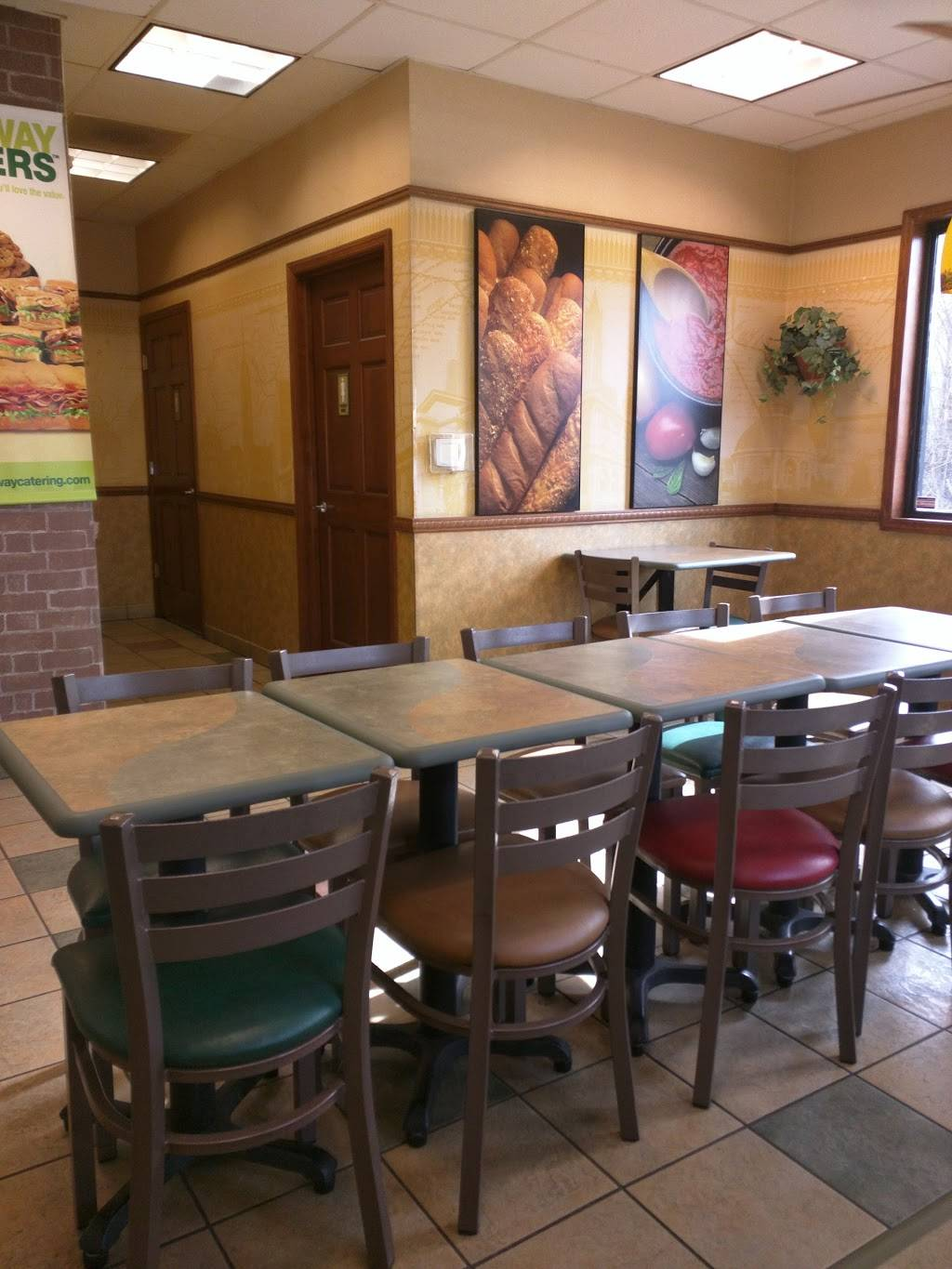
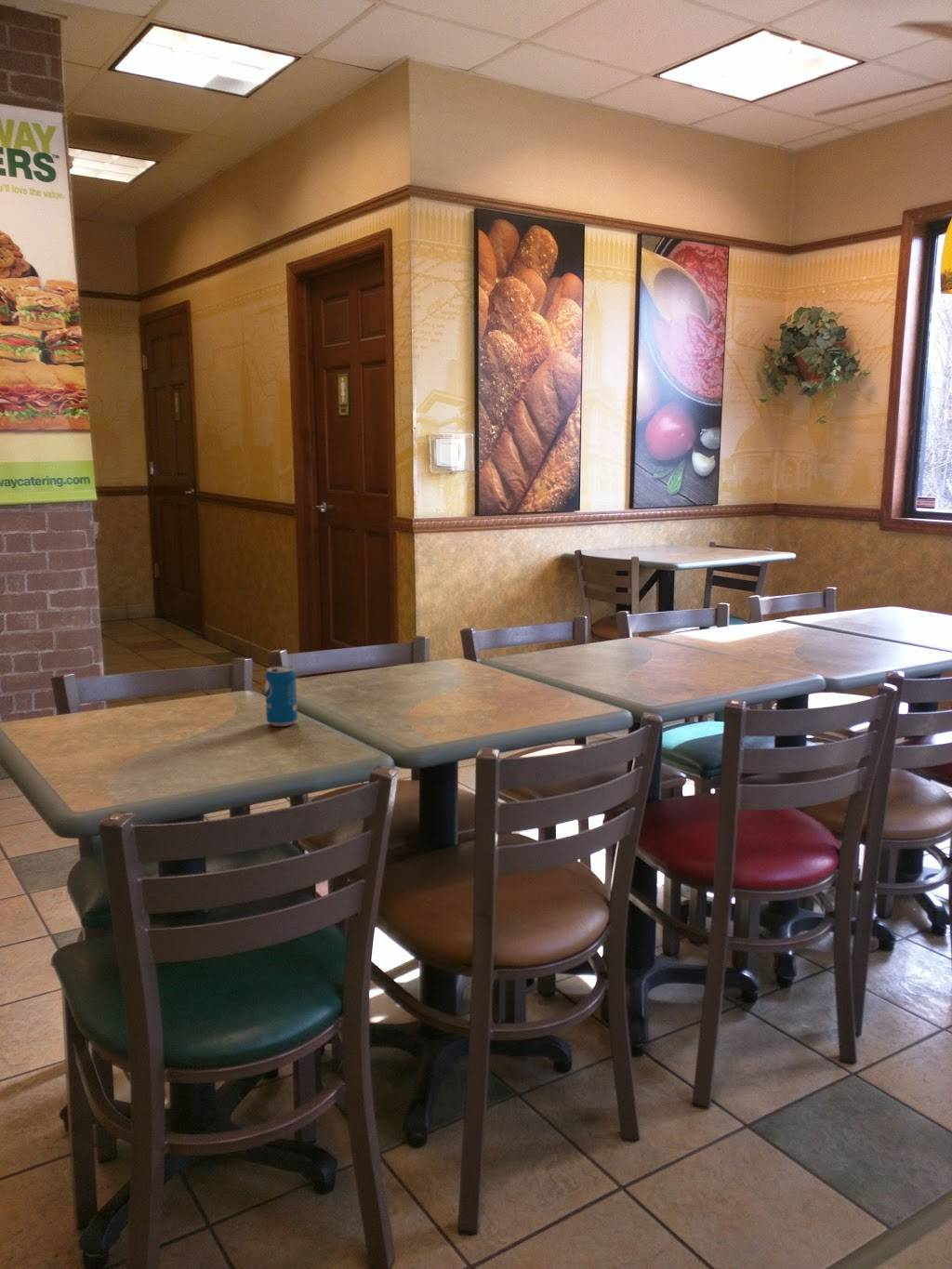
+ soda can [264,666,298,727]
